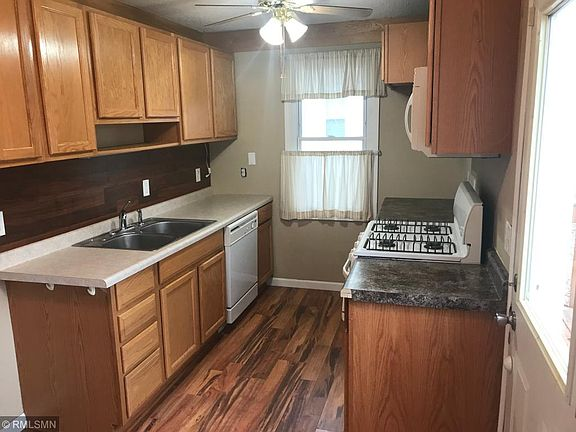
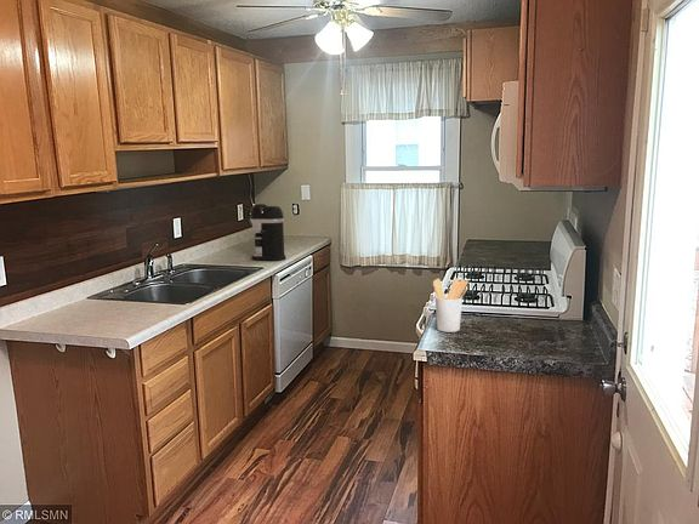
+ utensil holder [432,277,470,334]
+ coffee maker [249,203,288,262]
